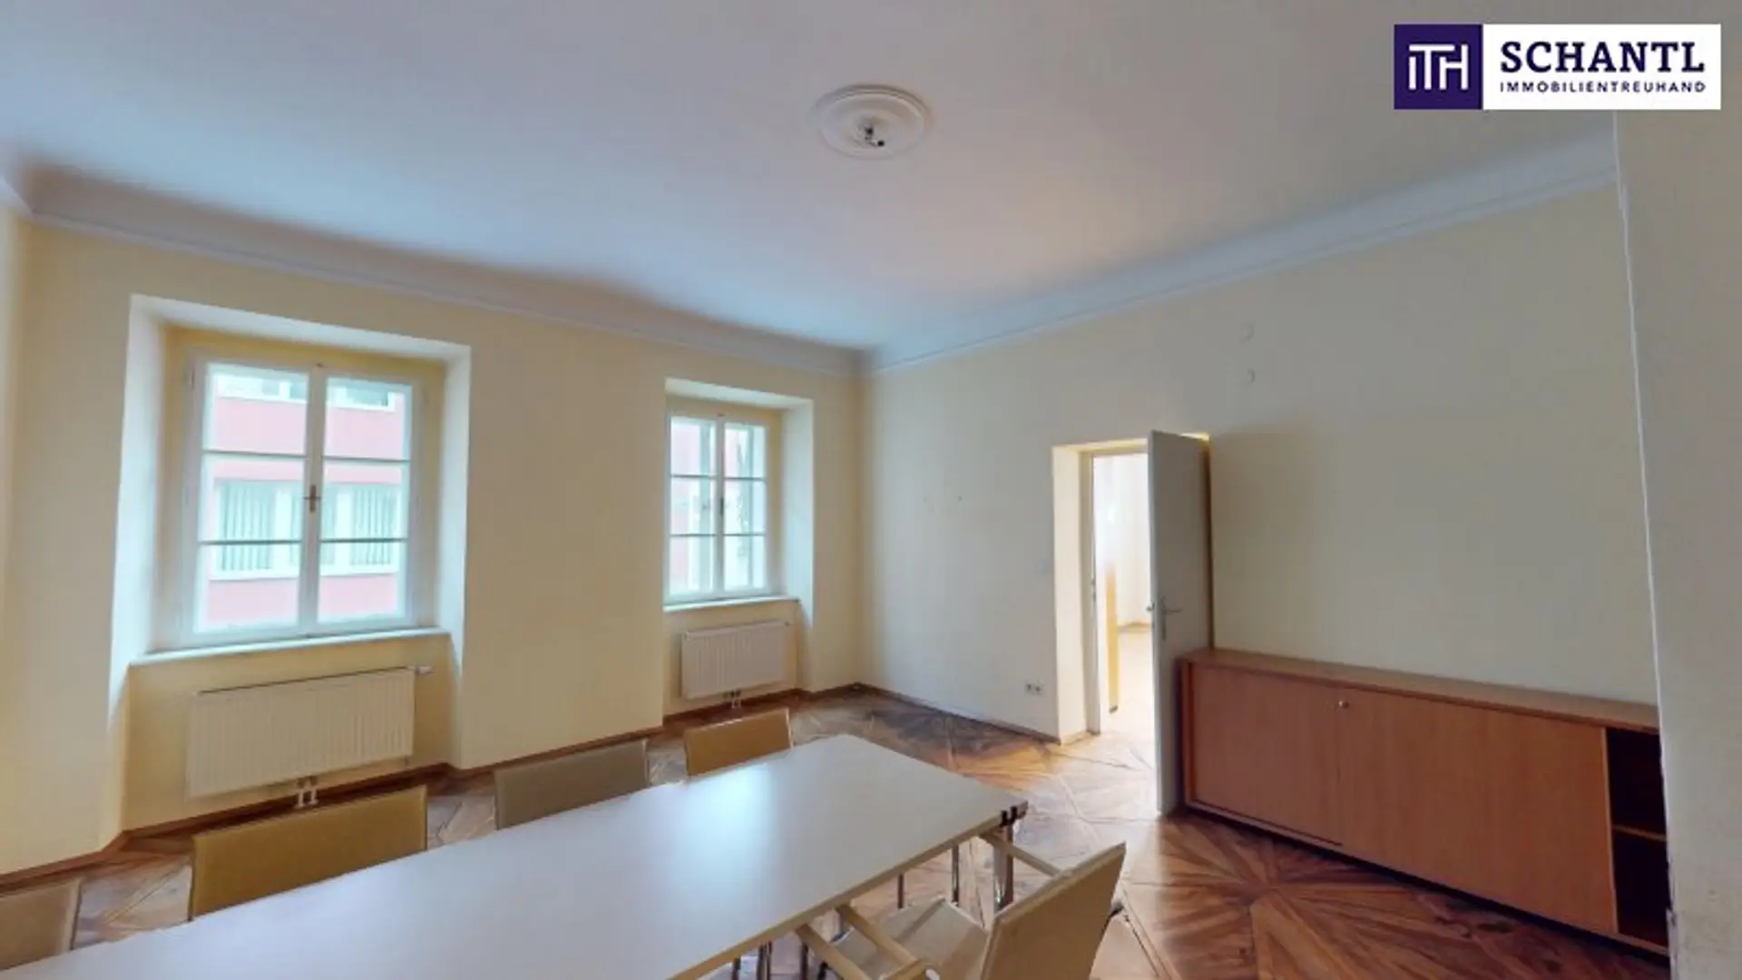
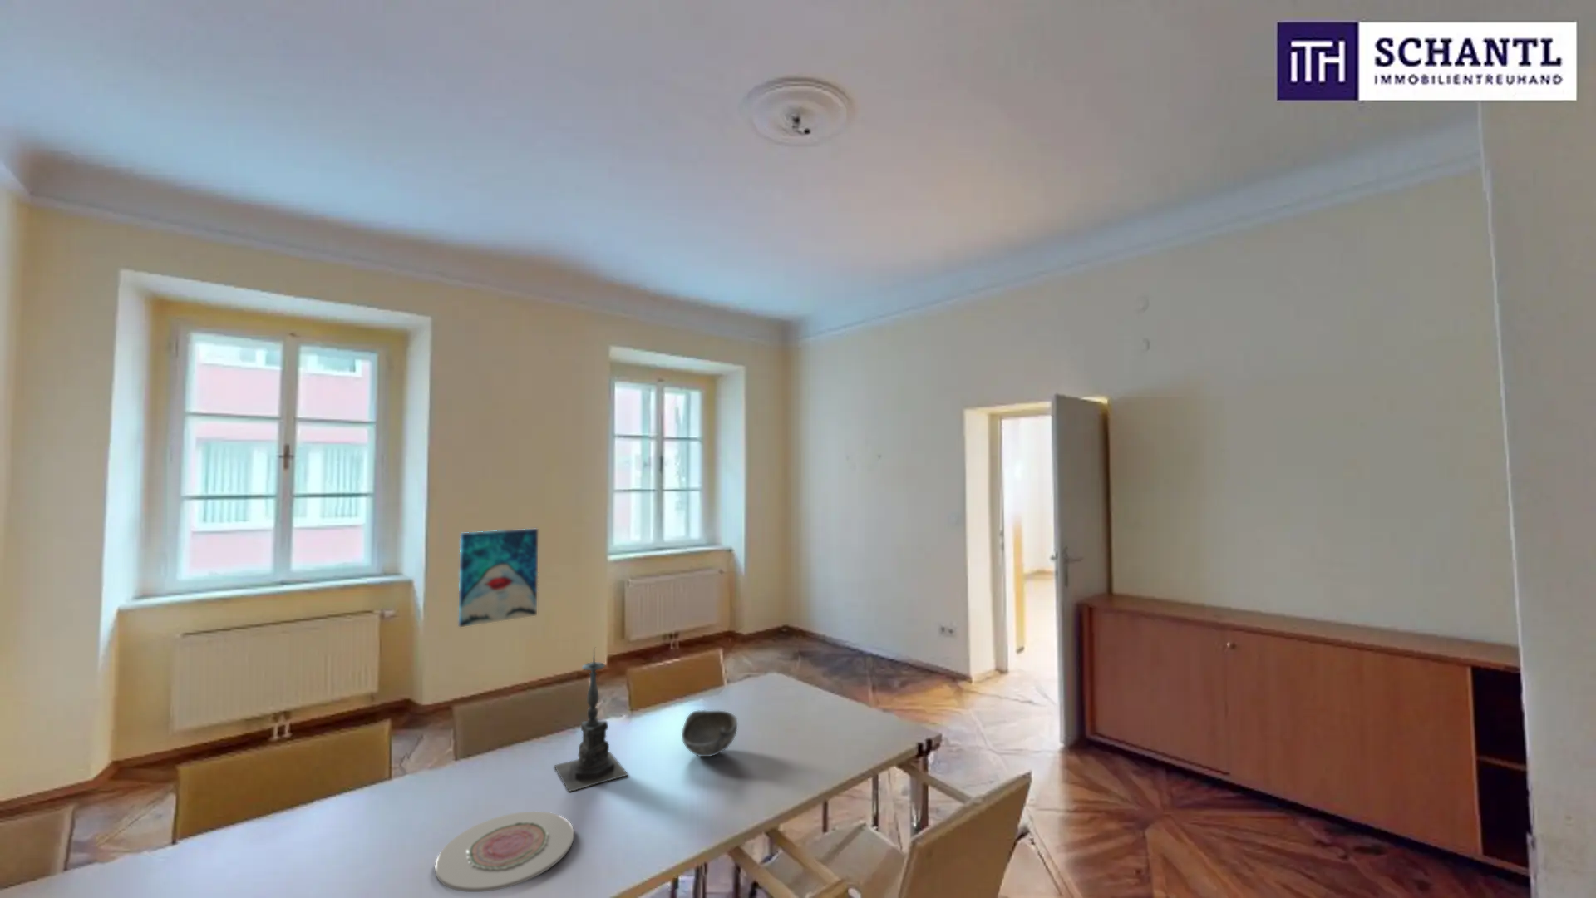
+ plate [434,810,574,893]
+ wall art [458,528,538,628]
+ bowl [681,709,738,758]
+ candle holder [552,646,629,793]
